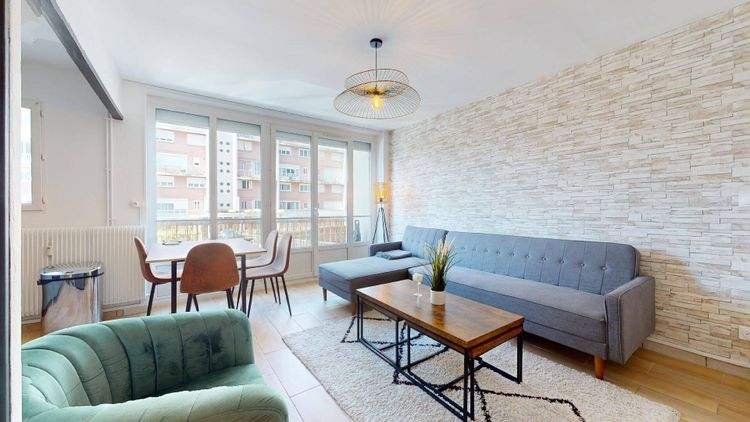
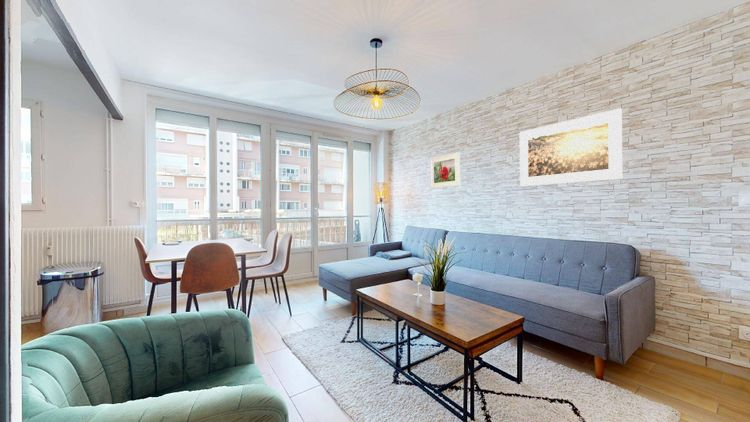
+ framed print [519,107,623,187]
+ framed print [429,151,461,189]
